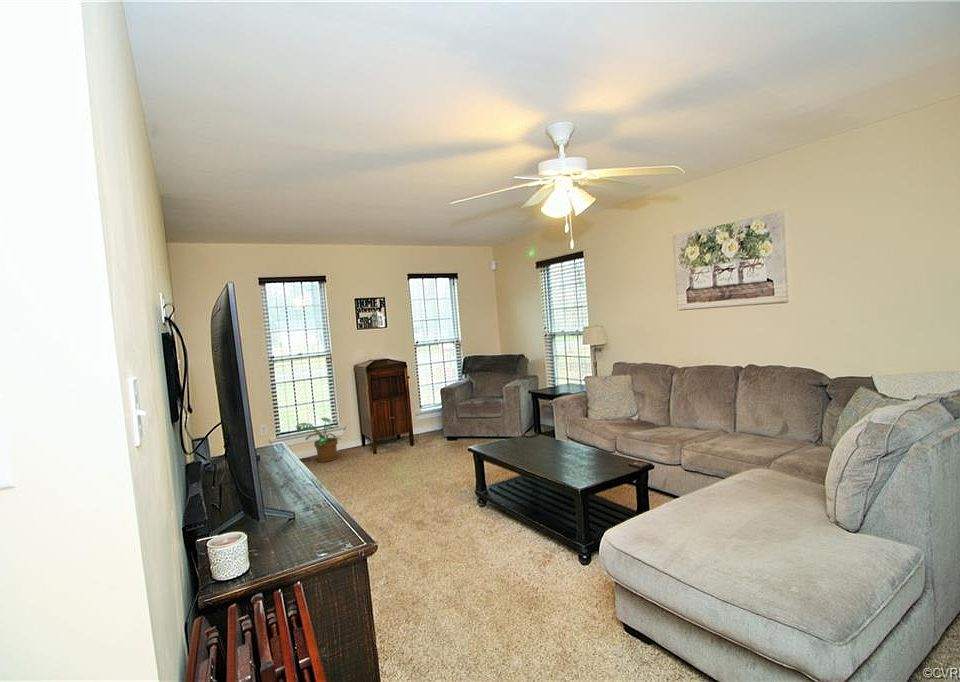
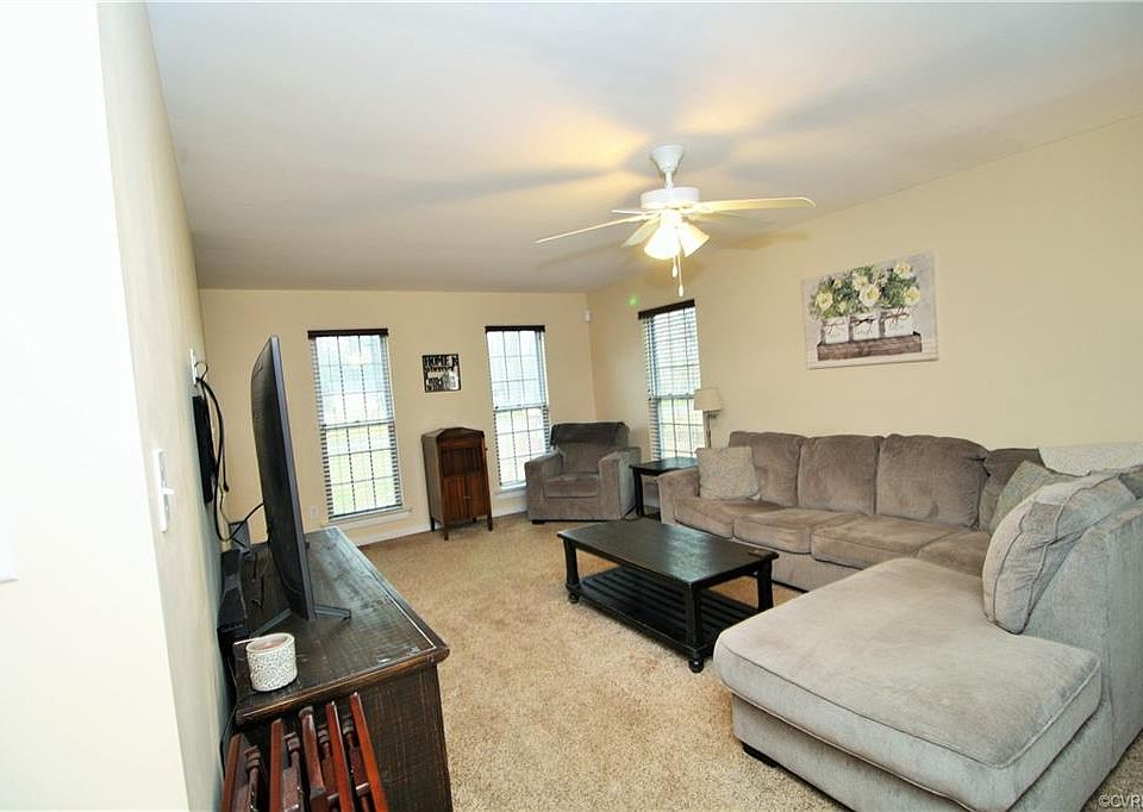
- potted plant [295,417,343,463]
